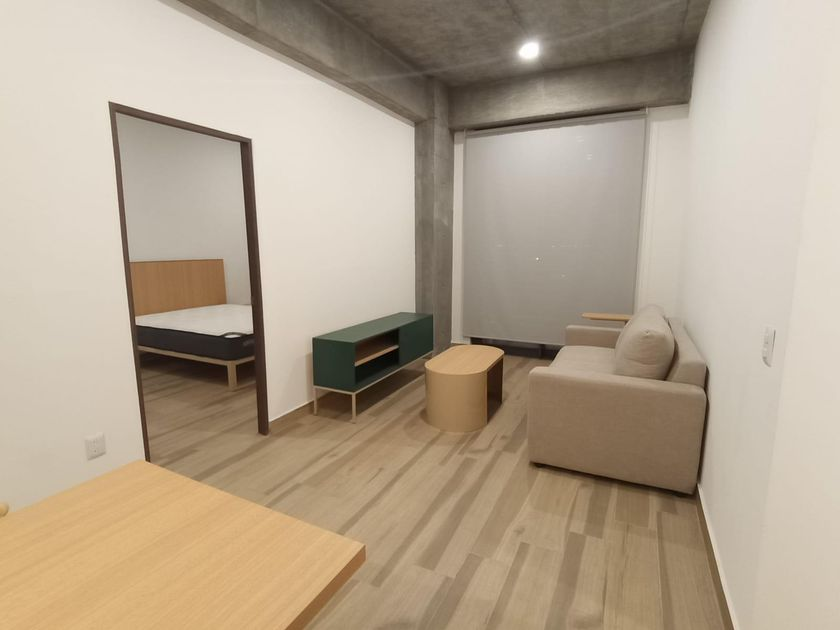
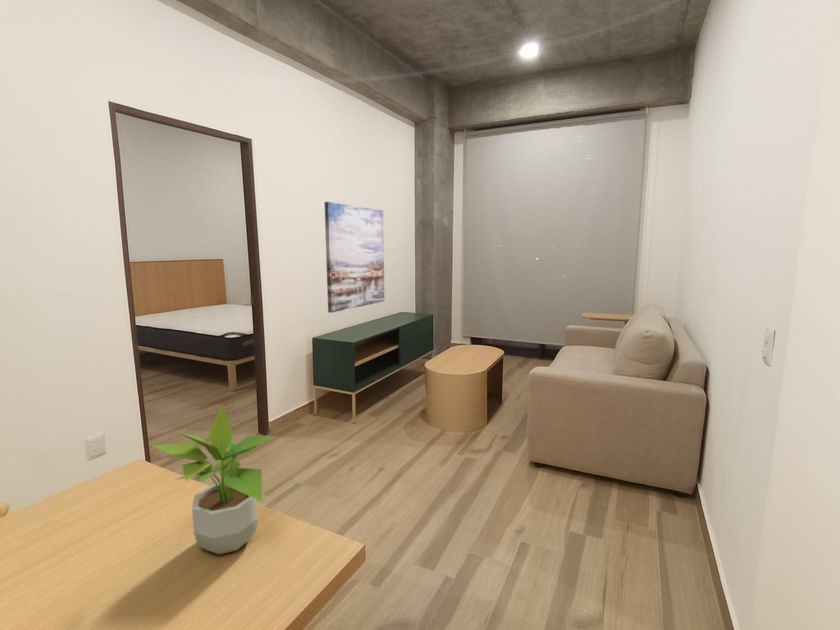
+ potted plant [150,403,278,555]
+ wall art [324,201,385,314]
